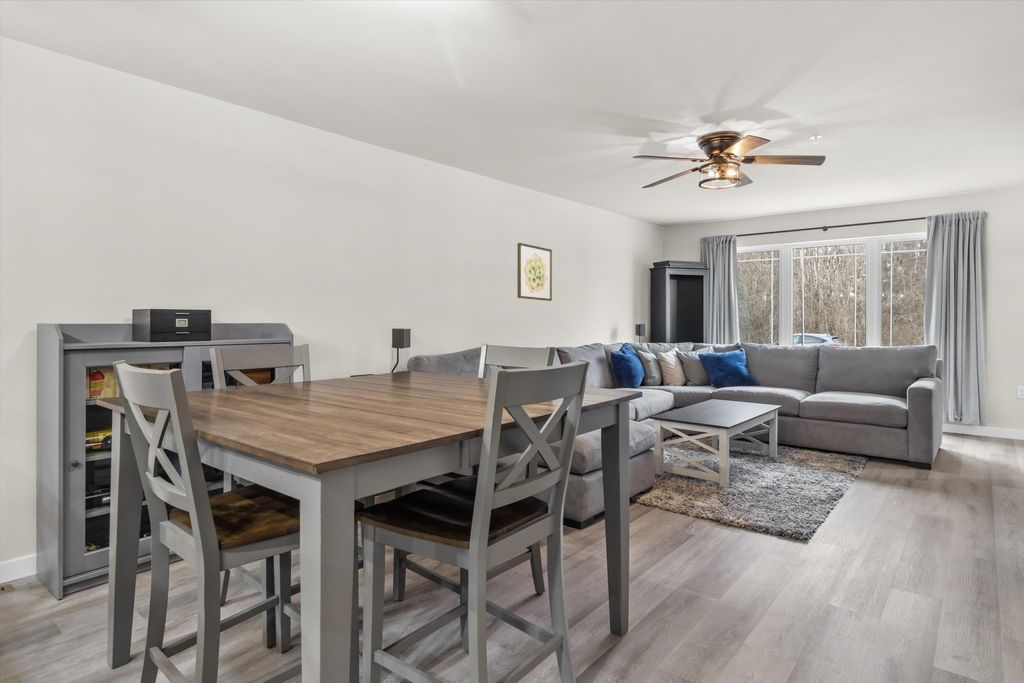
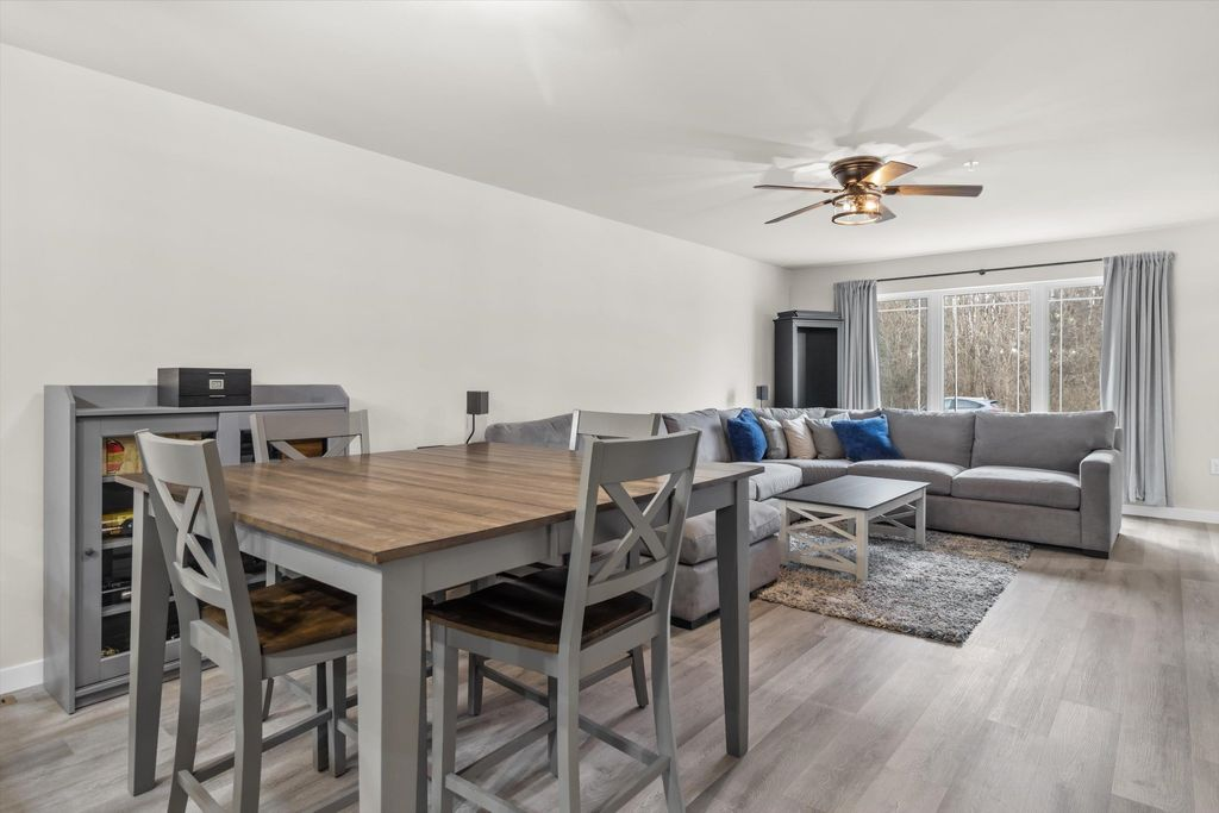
- wall art [517,242,553,302]
